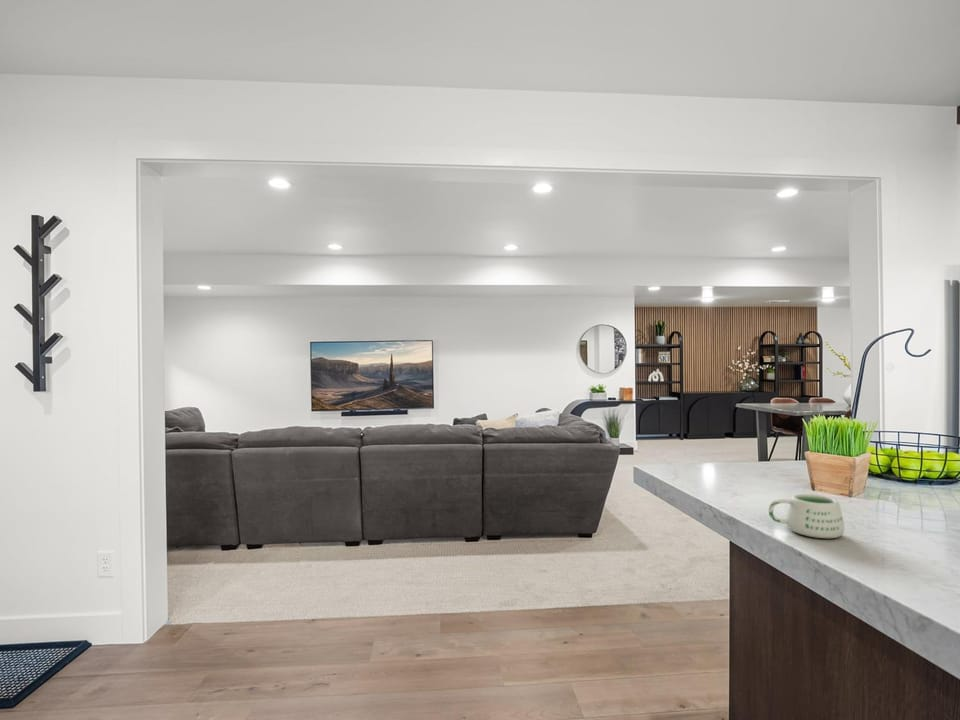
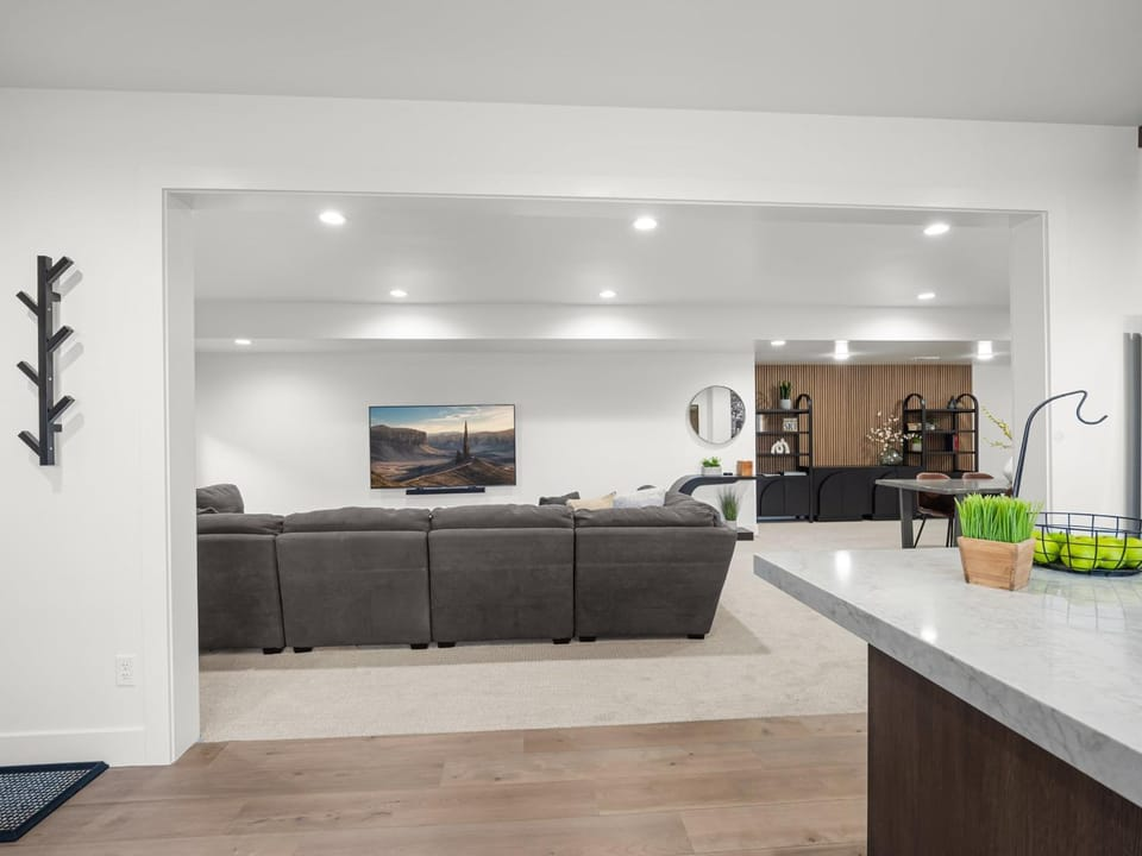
- mug [768,493,846,539]
